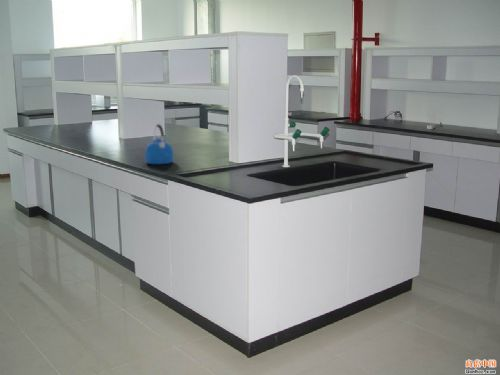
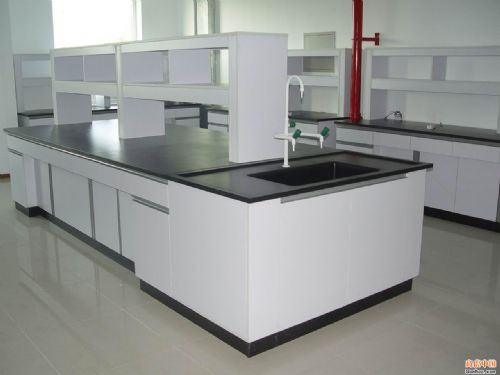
- kettle [144,123,175,165]
